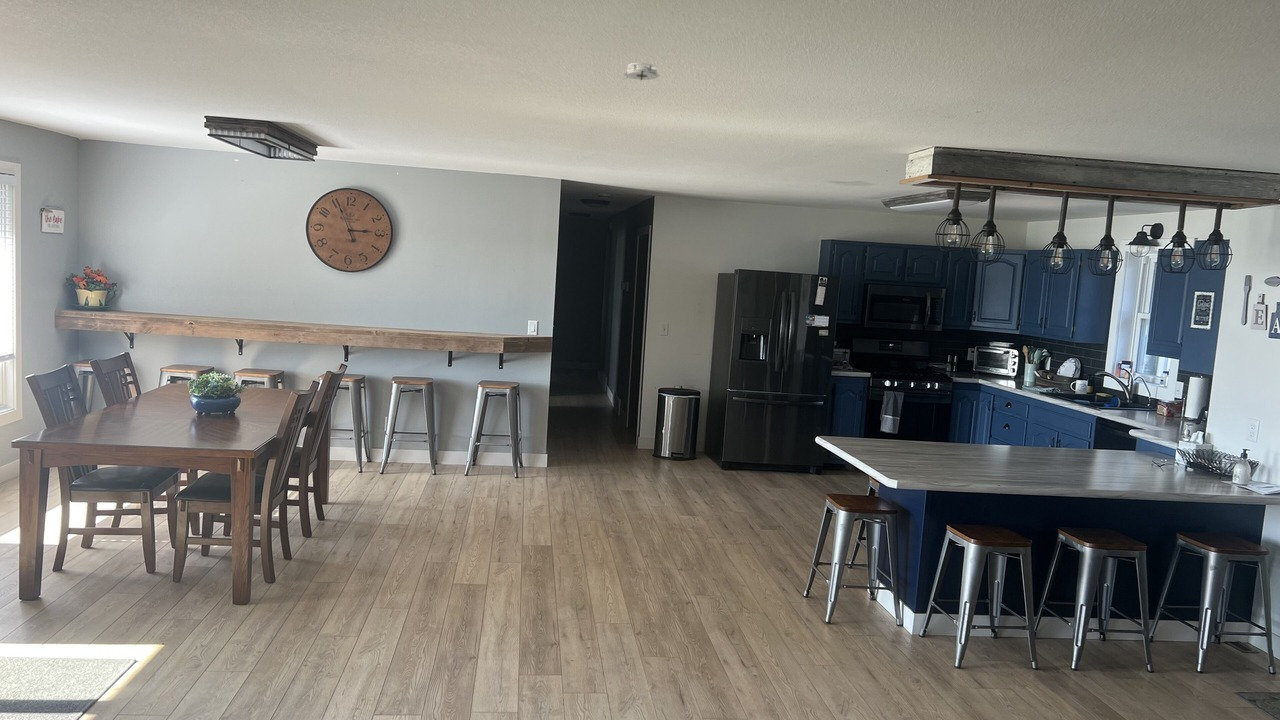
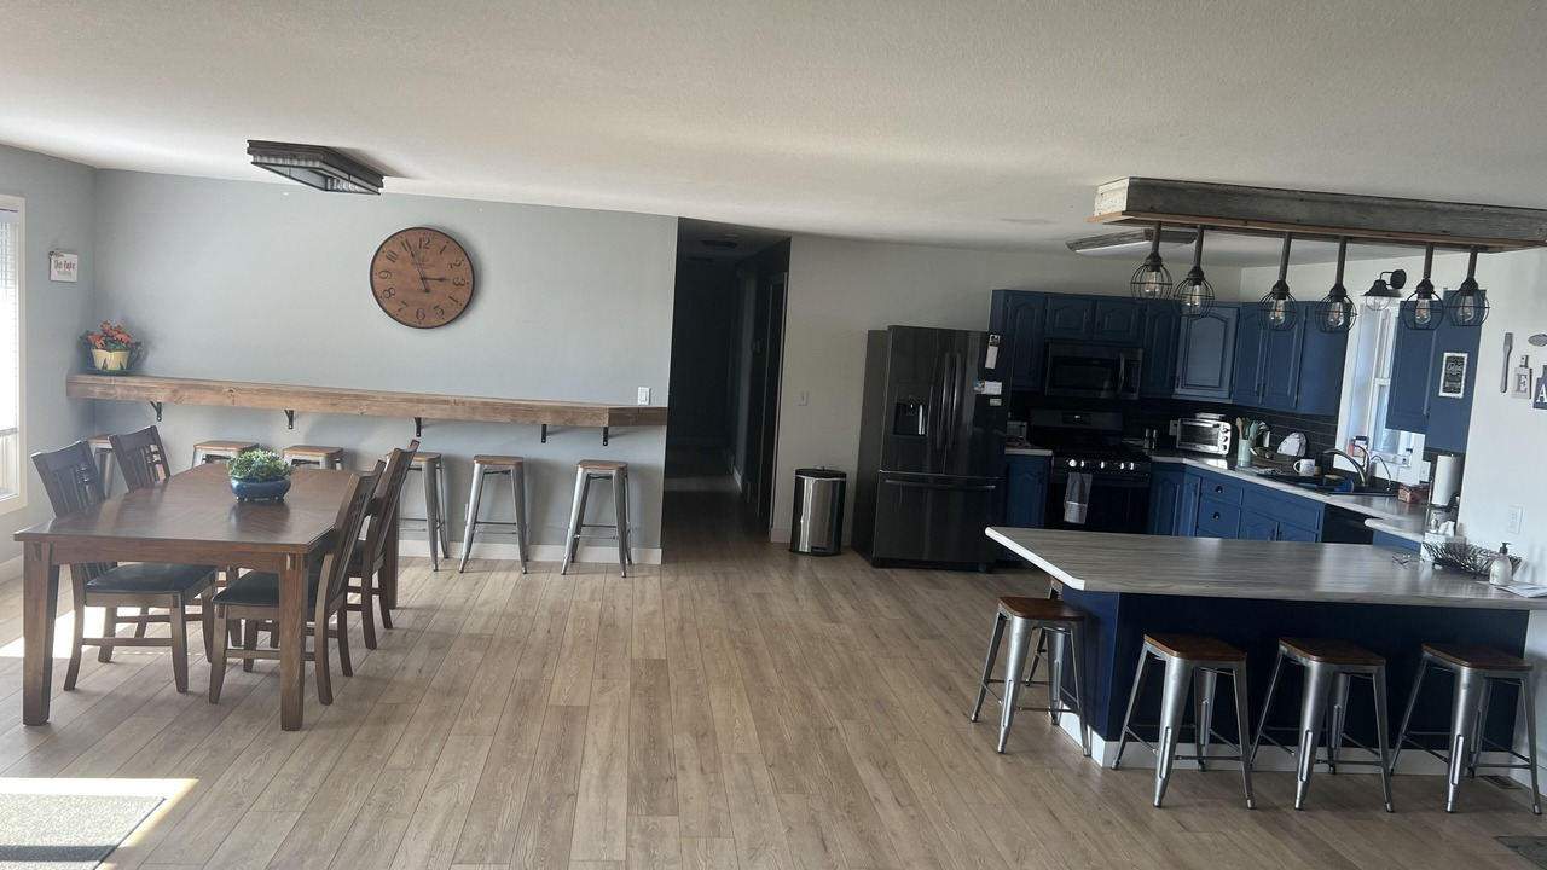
- smoke detector [623,62,661,81]
